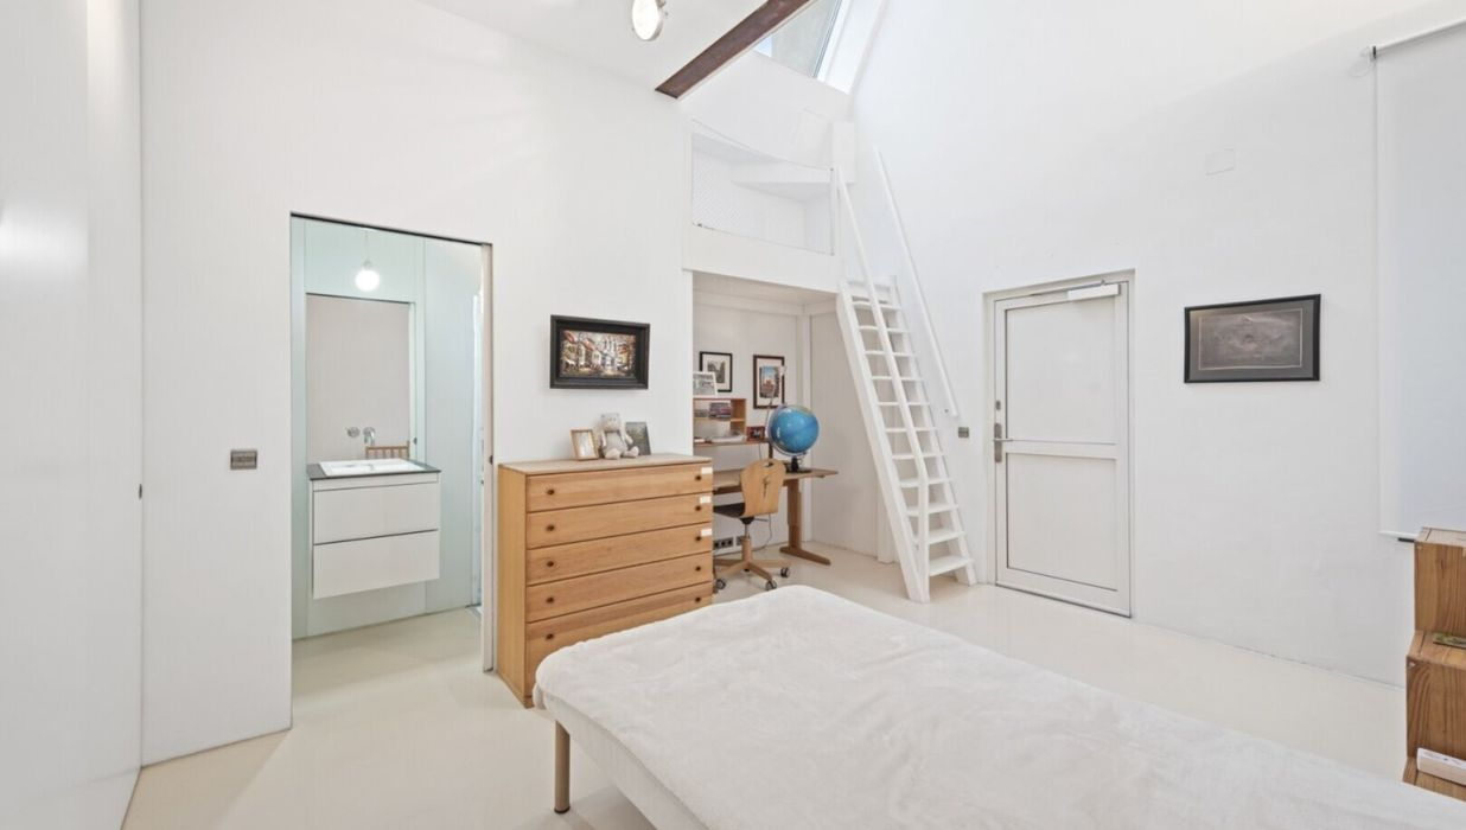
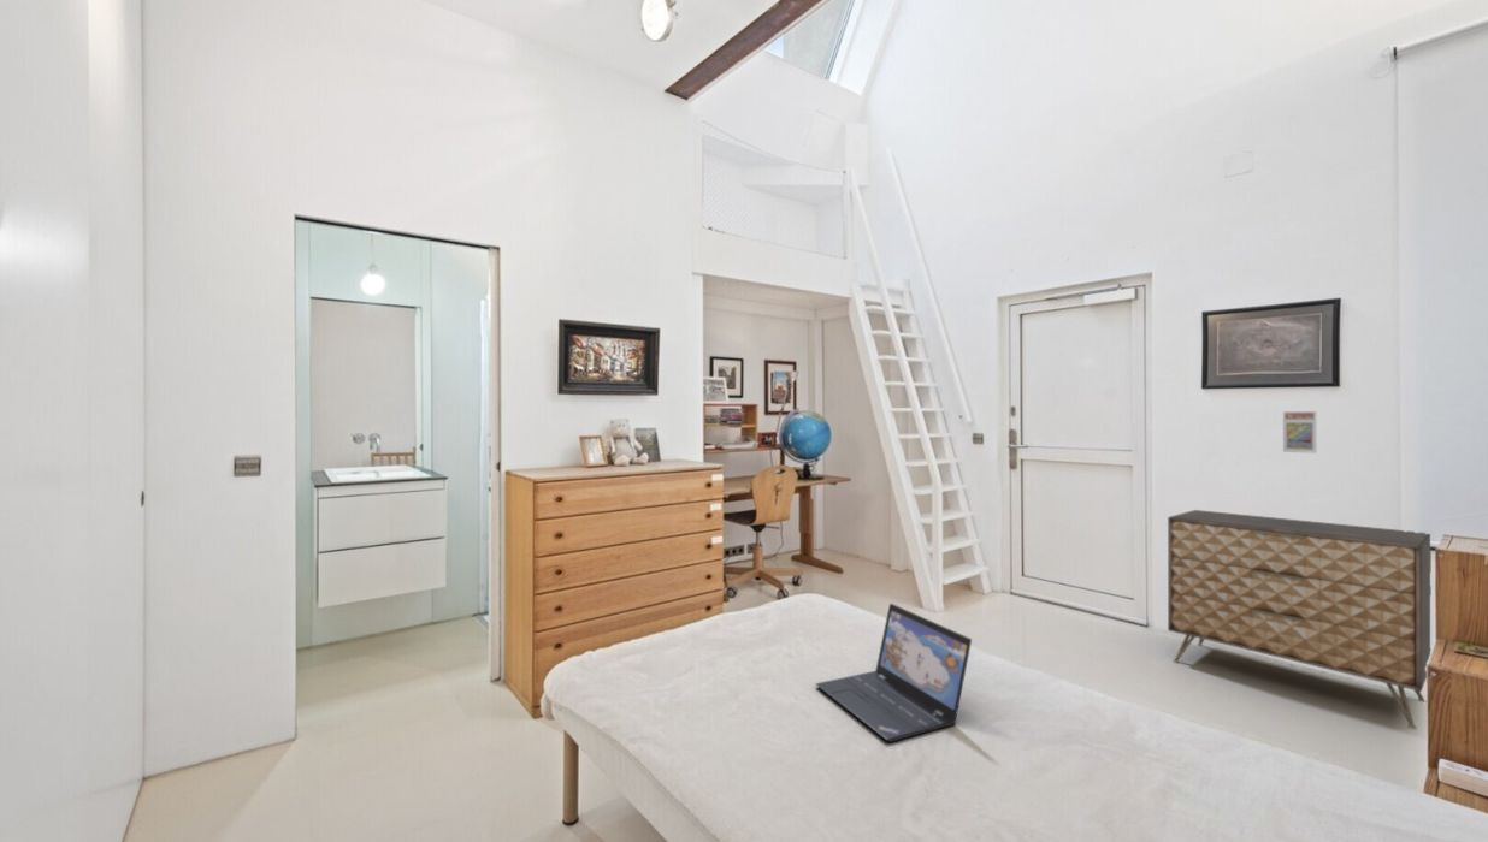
+ dresser [1167,509,1433,730]
+ laptop [814,603,973,743]
+ trading card display case [1282,410,1317,455]
